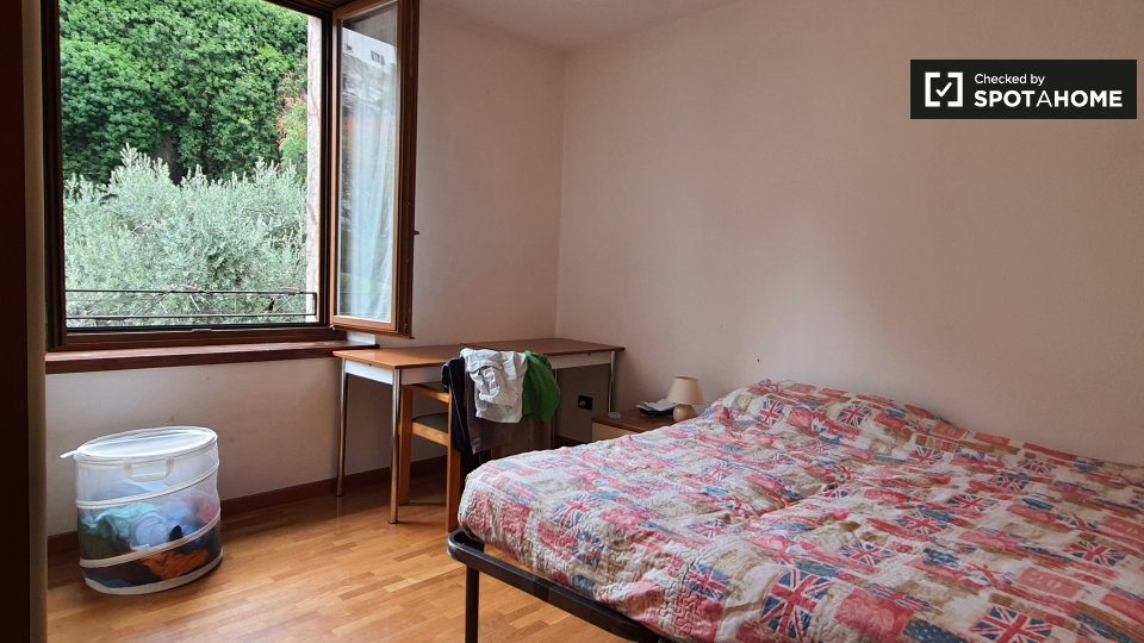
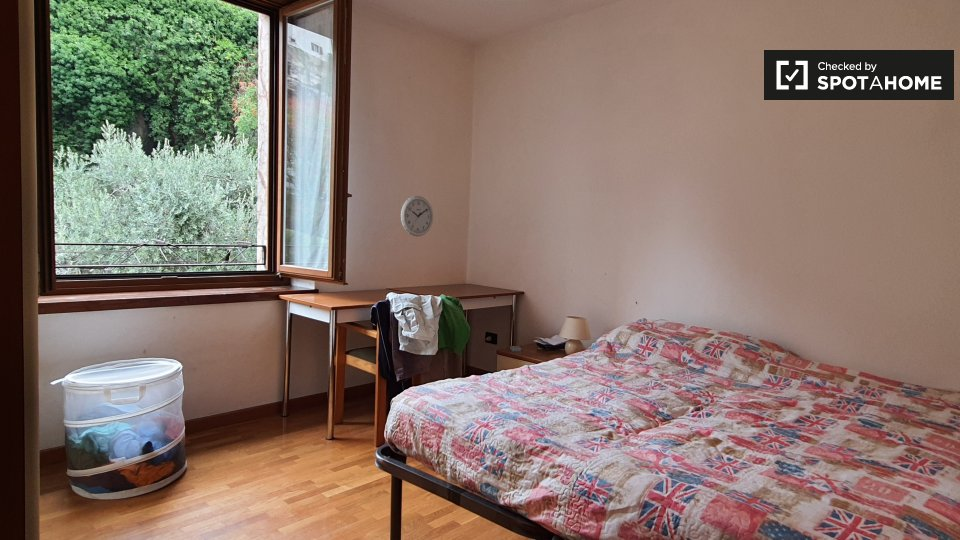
+ wall clock [400,195,434,237]
